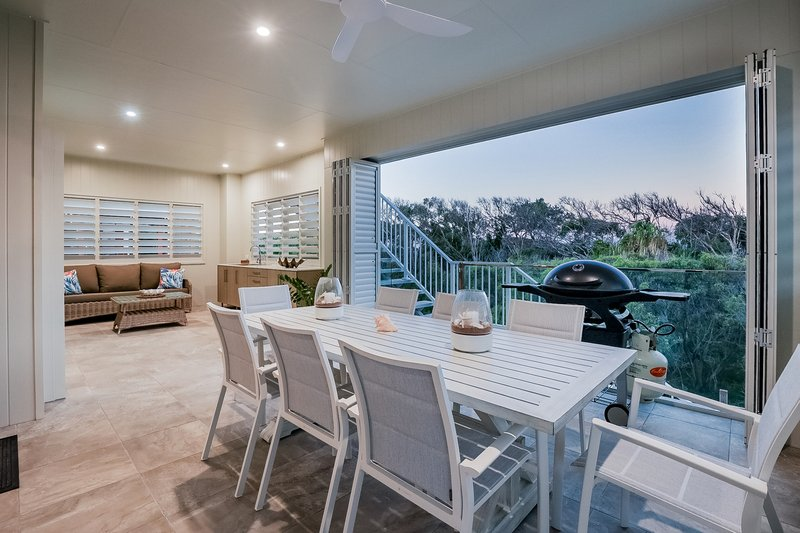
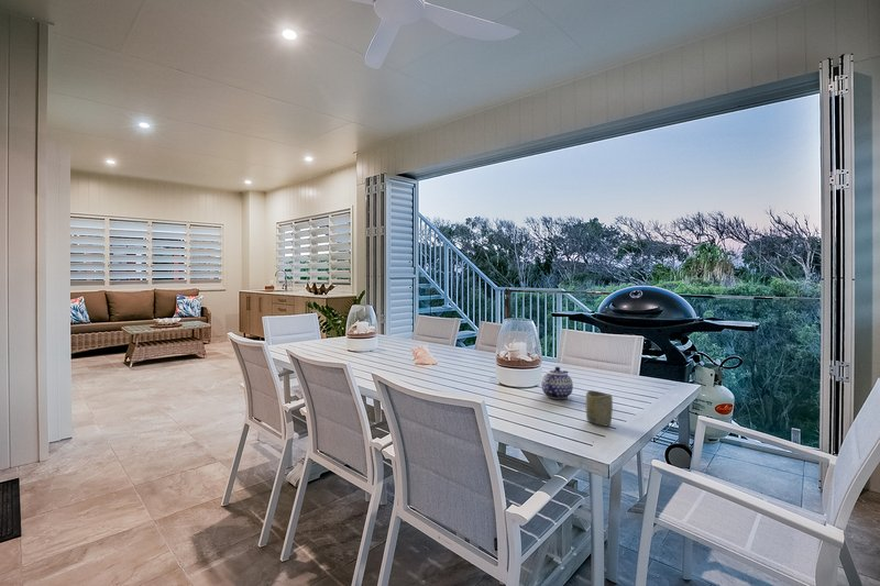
+ teapot [540,366,574,400]
+ cup [585,389,614,427]
